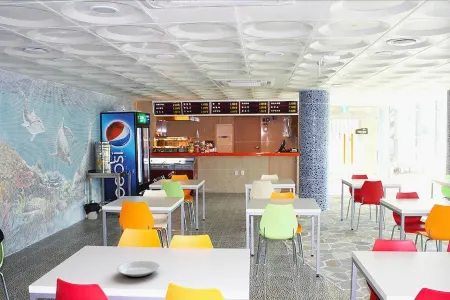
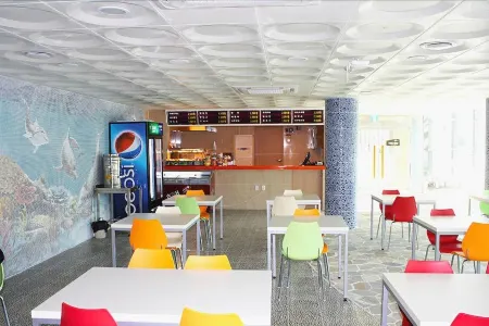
- plate [116,260,161,279]
